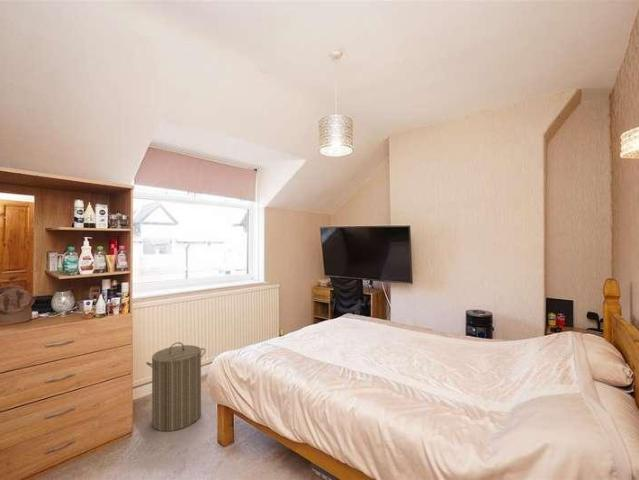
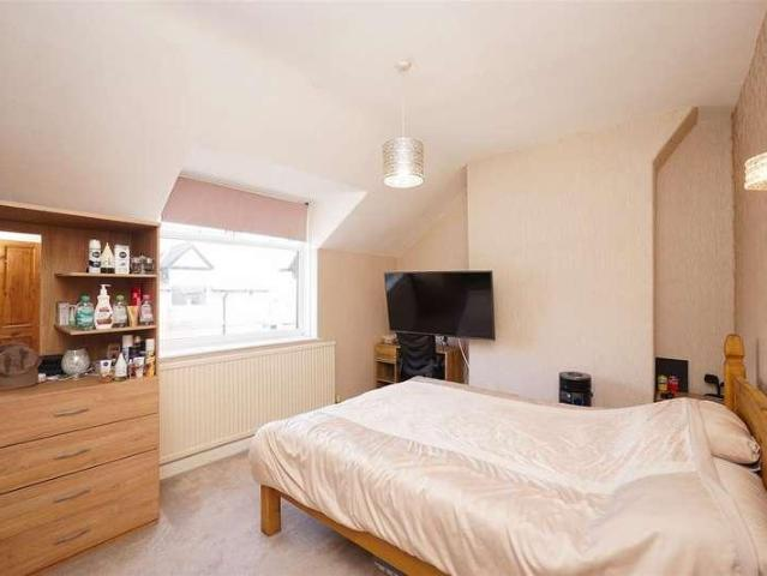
- laundry hamper [145,341,206,432]
